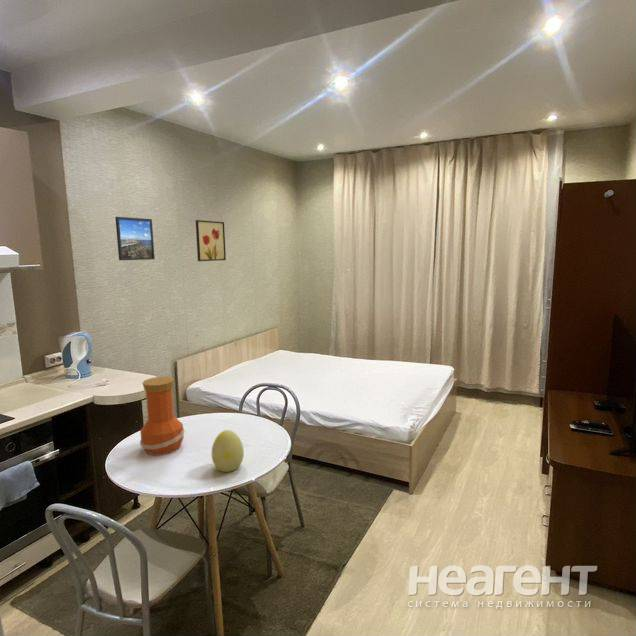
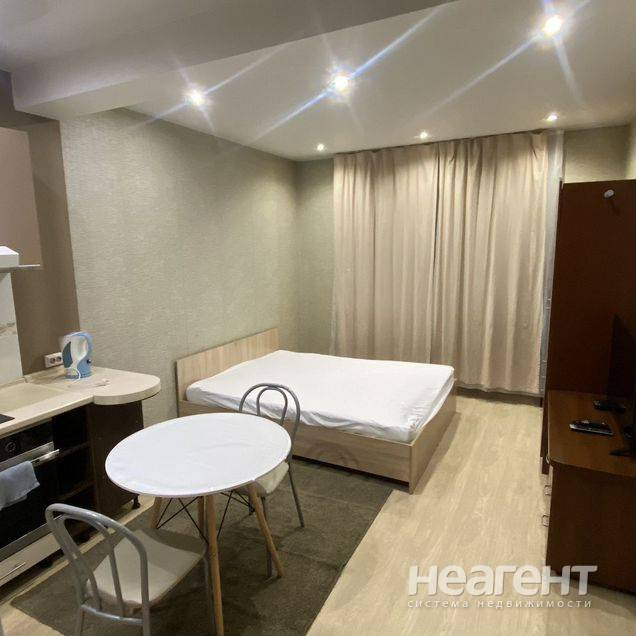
- vase [139,376,185,456]
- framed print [114,216,156,261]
- wall art [195,219,227,262]
- decorative egg [211,429,245,473]
